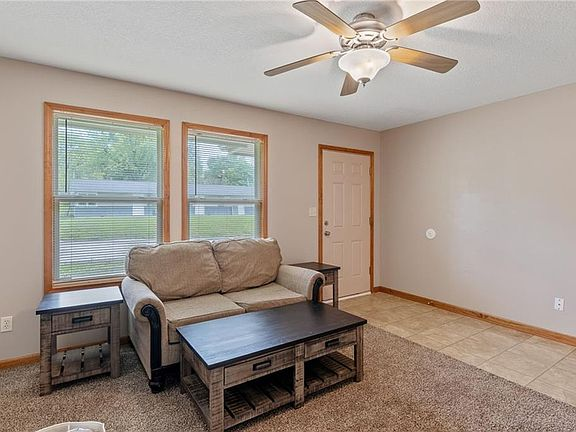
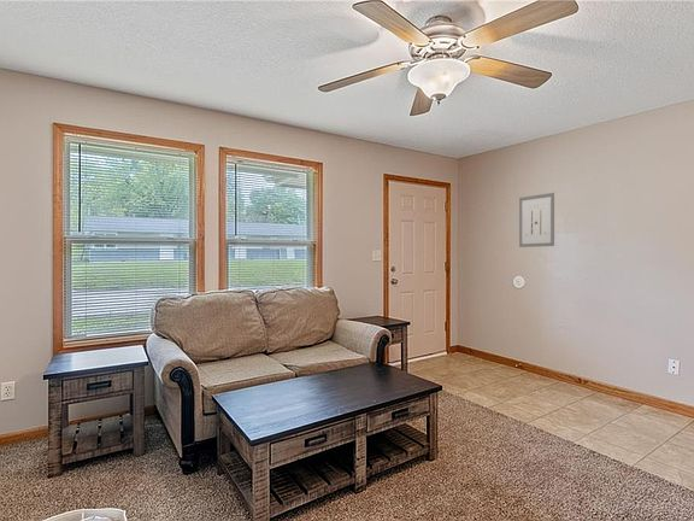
+ wall art [518,192,555,248]
